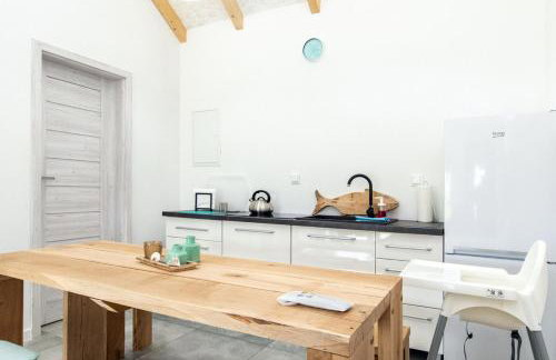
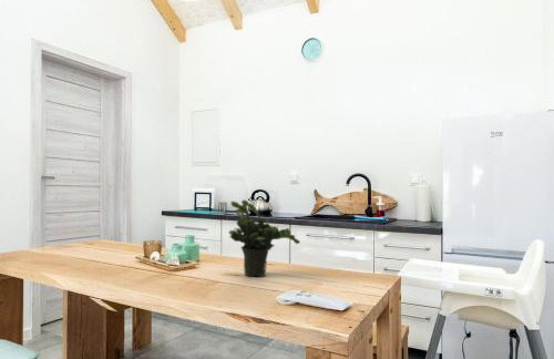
+ potted plant [228,199,301,278]
